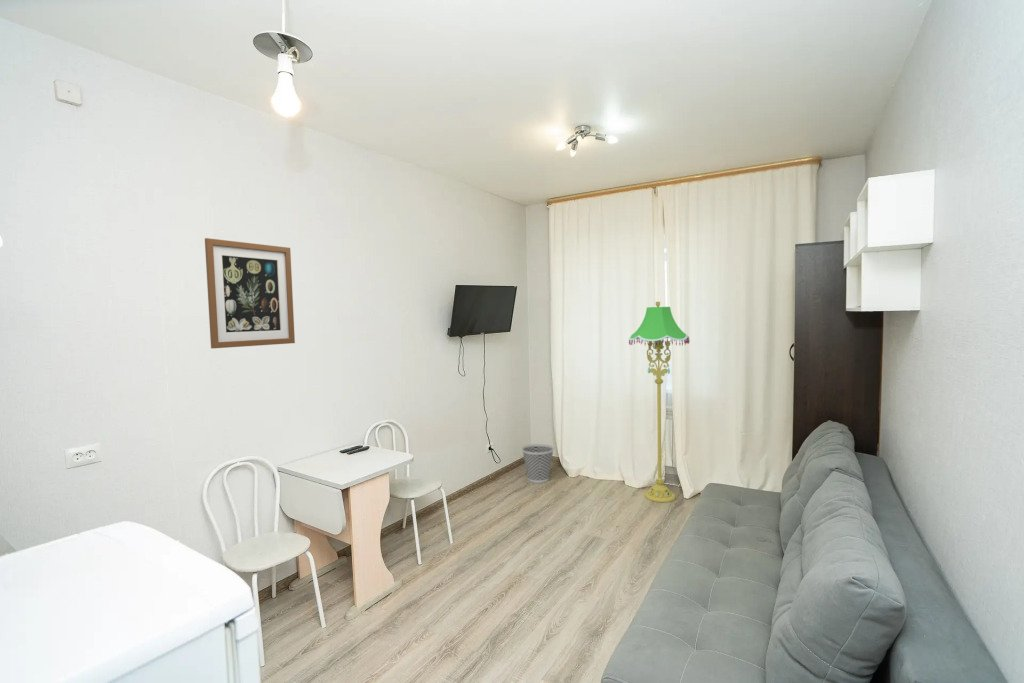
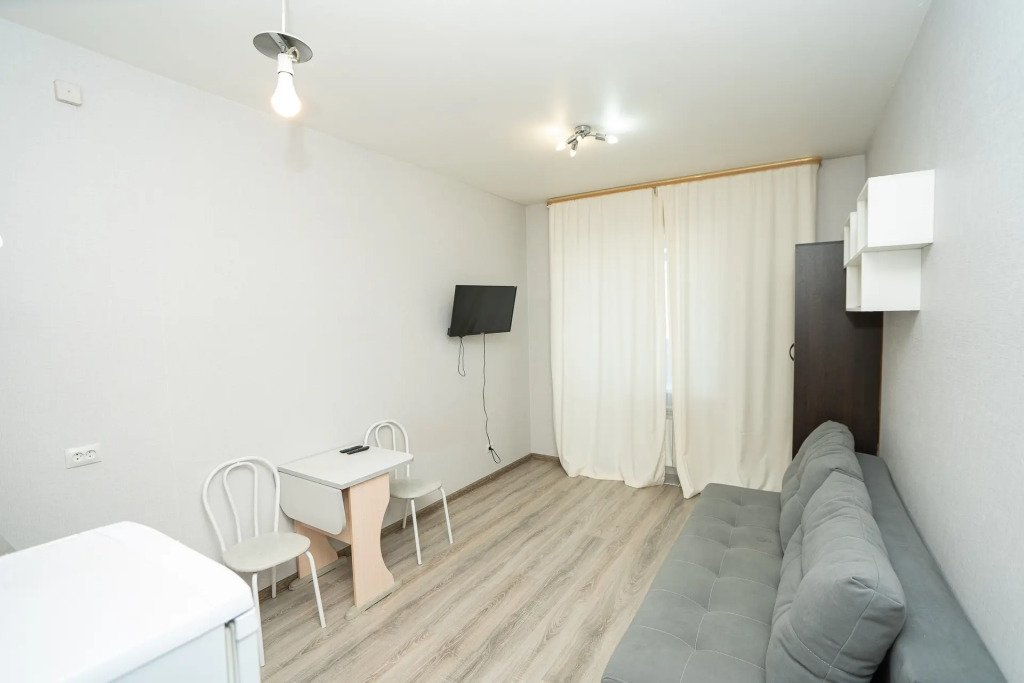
- floor lamp [628,301,691,503]
- wall art [204,237,296,349]
- wastebasket [521,443,555,484]
